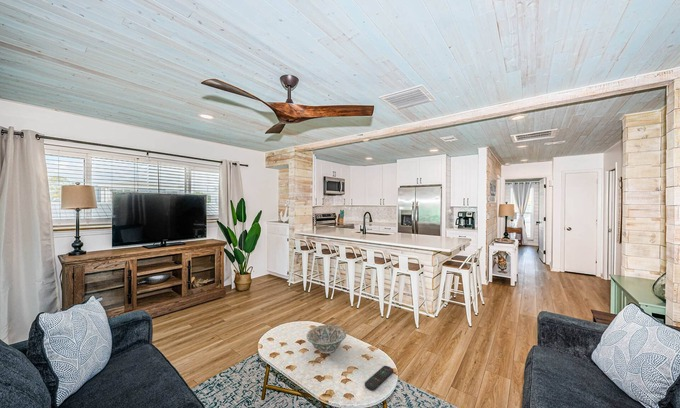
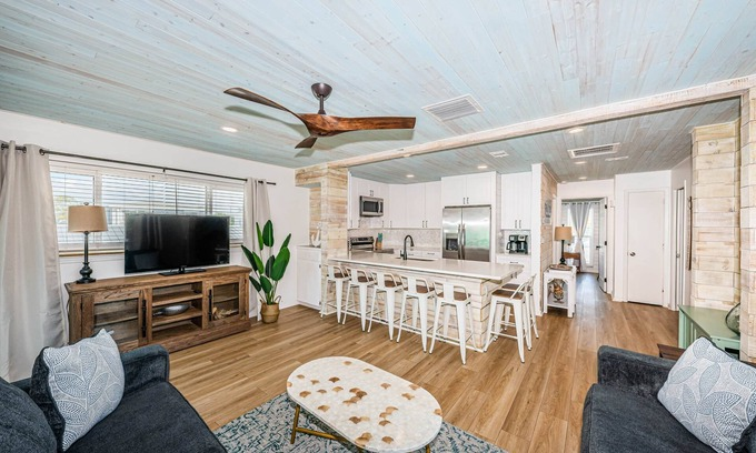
- remote control [364,365,394,391]
- decorative bowl [306,324,347,355]
